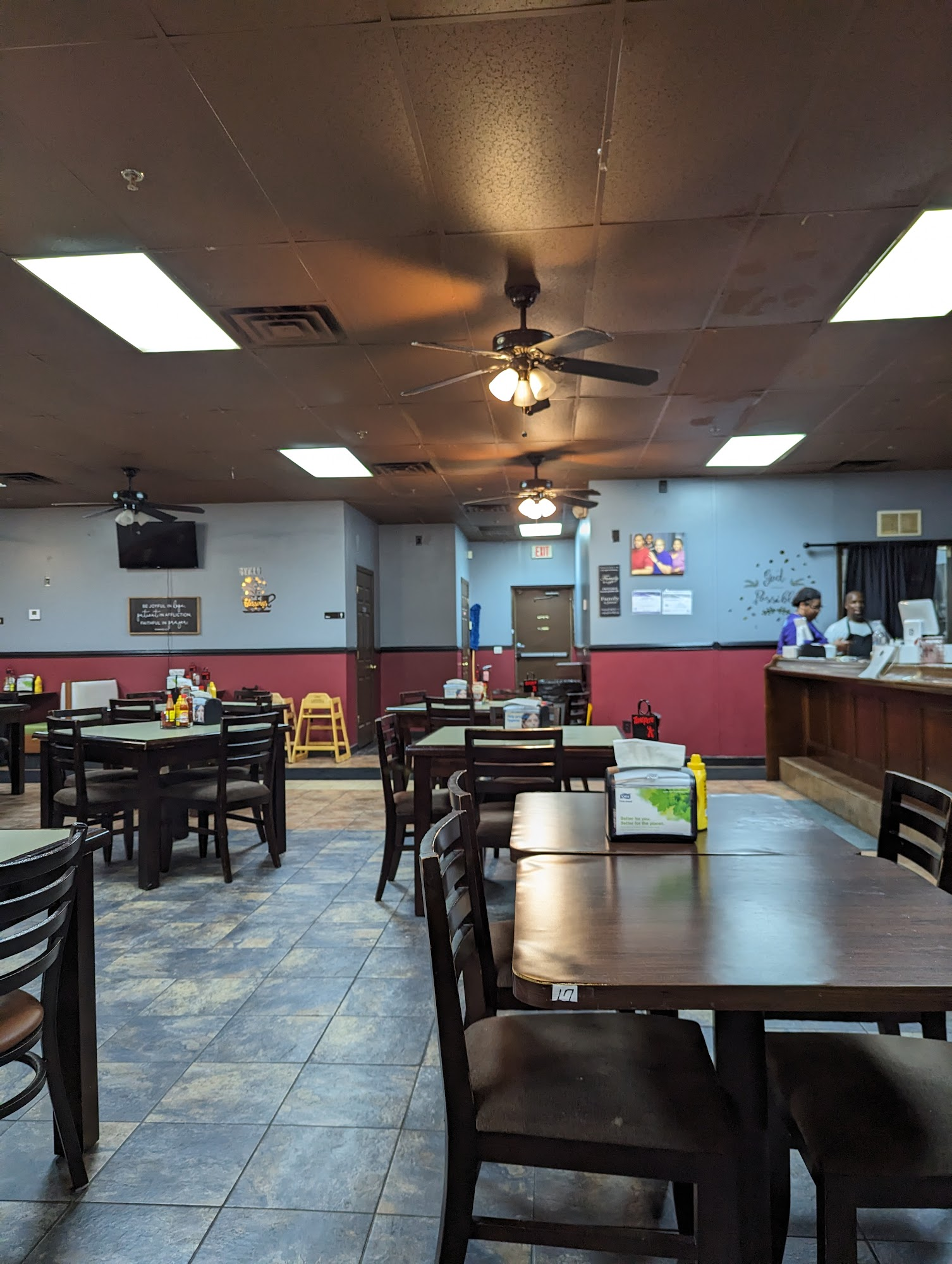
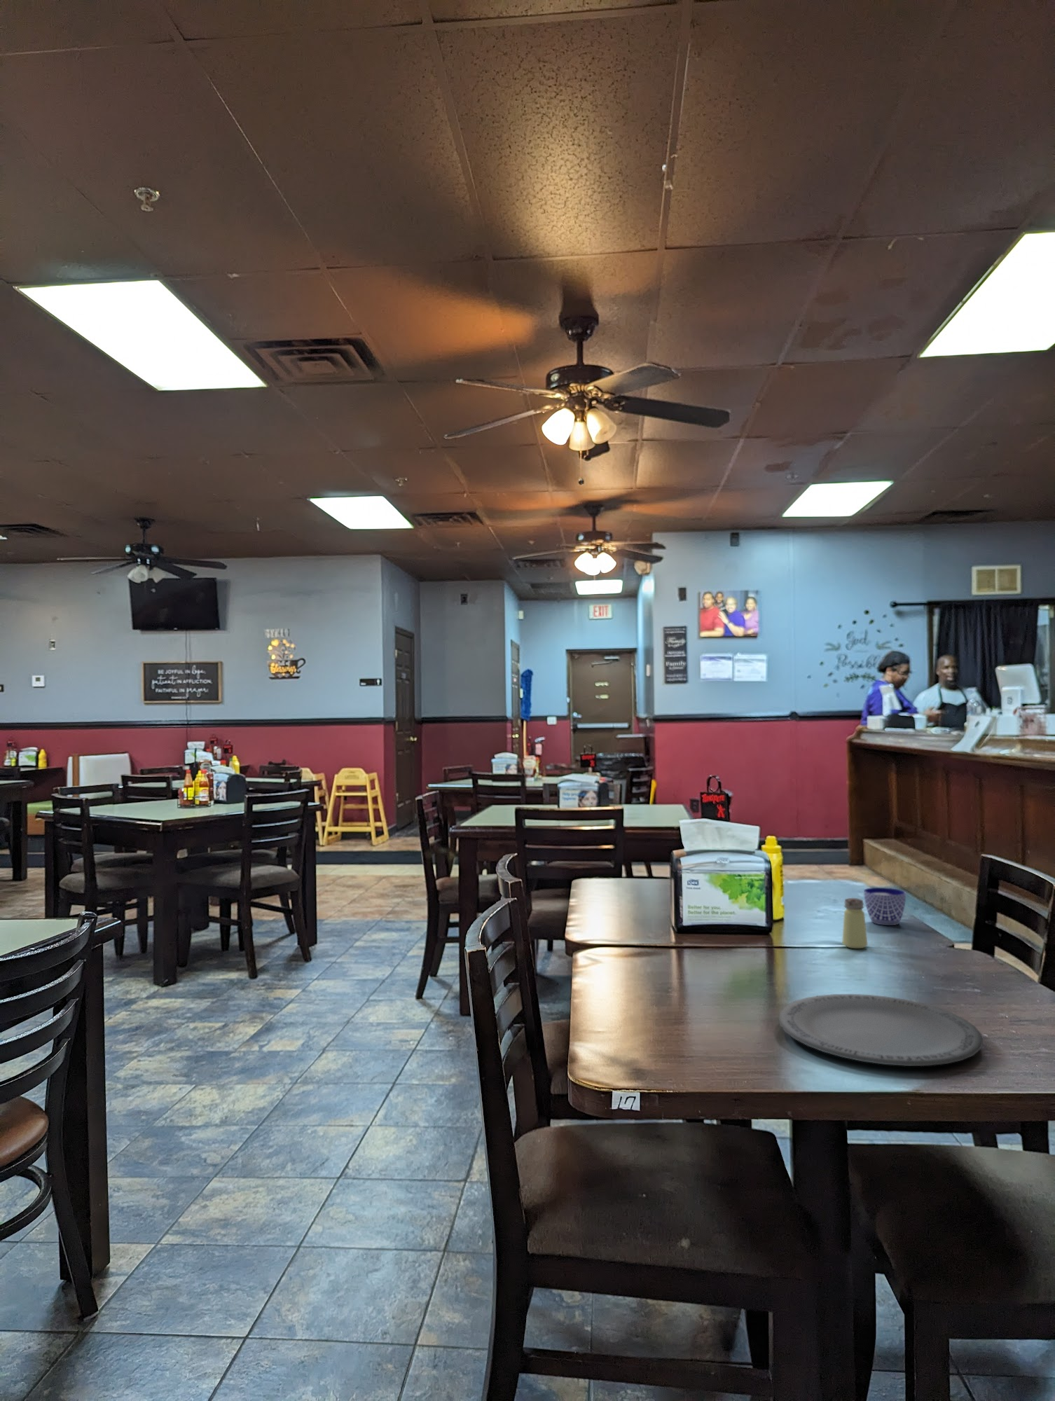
+ saltshaker [841,898,869,949]
+ plate [778,993,984,1067]
+ cup [863,887,907,927]
